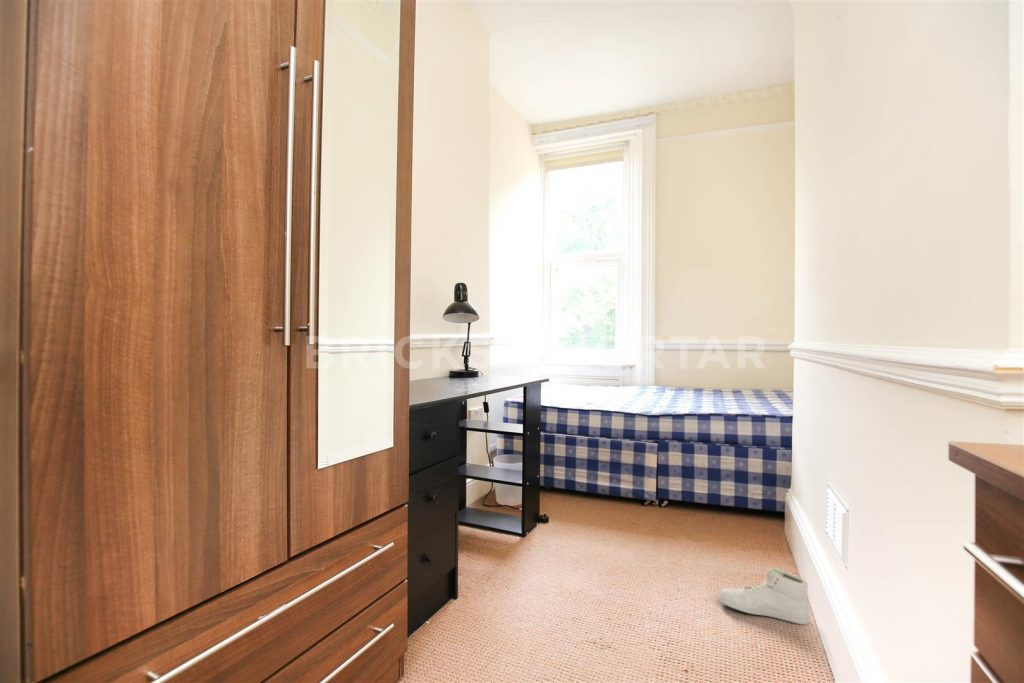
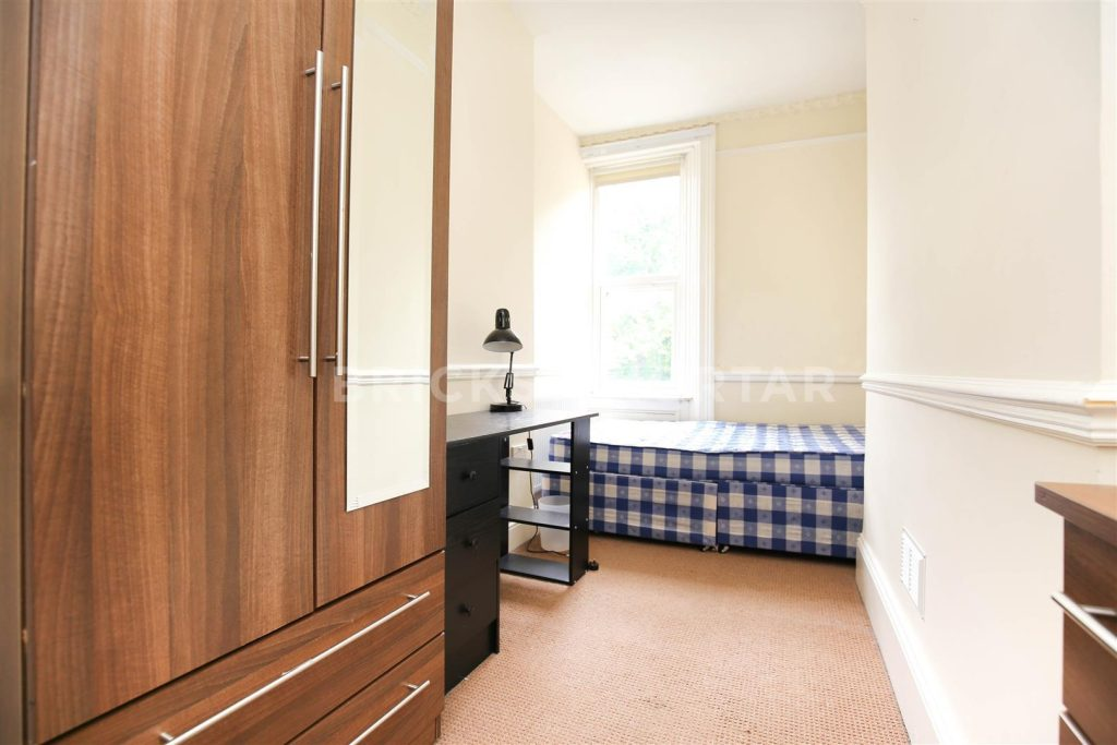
- sneaker [718,566,811,625]
